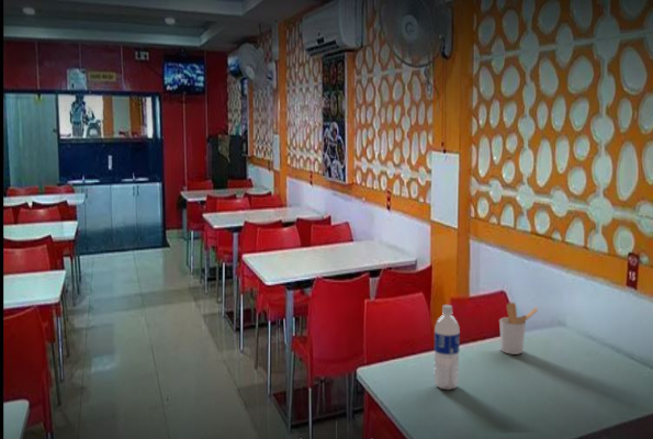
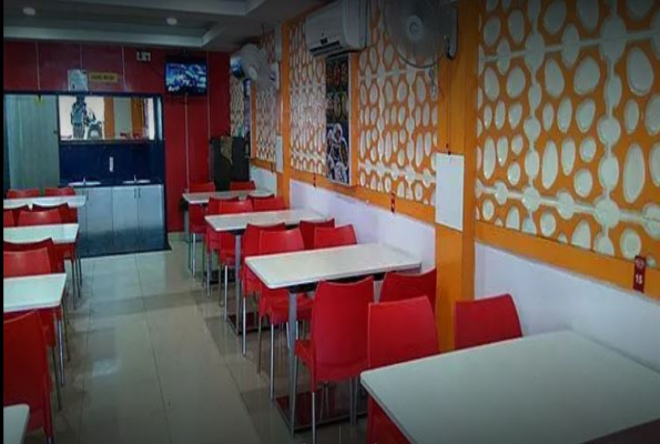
- utensil holder [498,302,539,356]
- water bottle [434,304,461,391]
